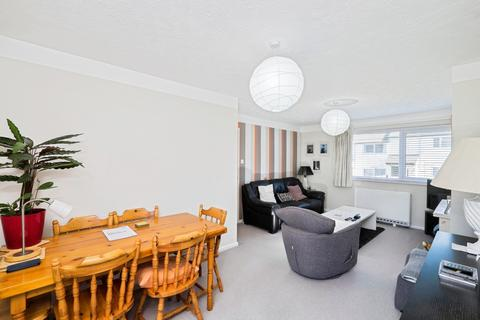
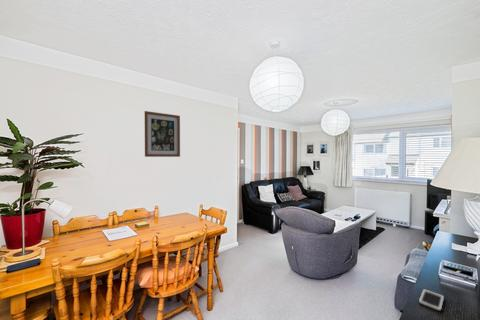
+ cell phone [418,288,445,312]
+ wall art [144,110,181,158]
